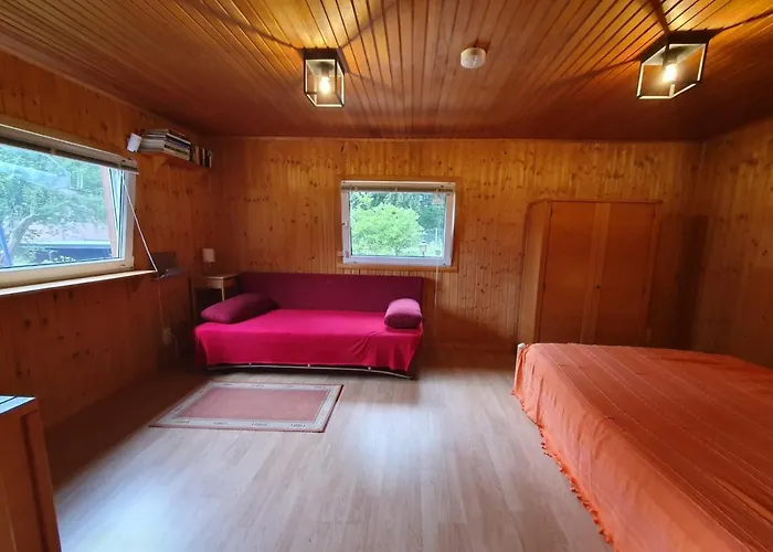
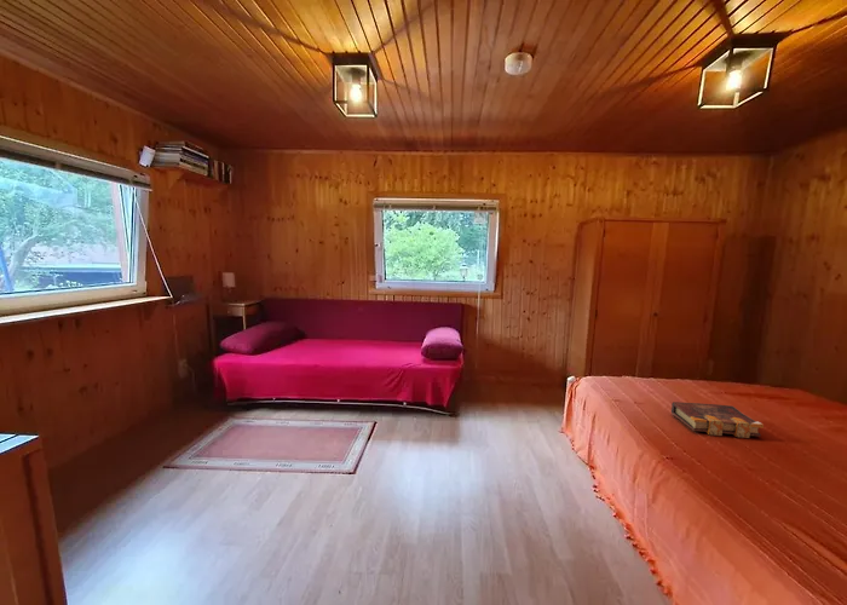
+ book [670,401,765,439]
